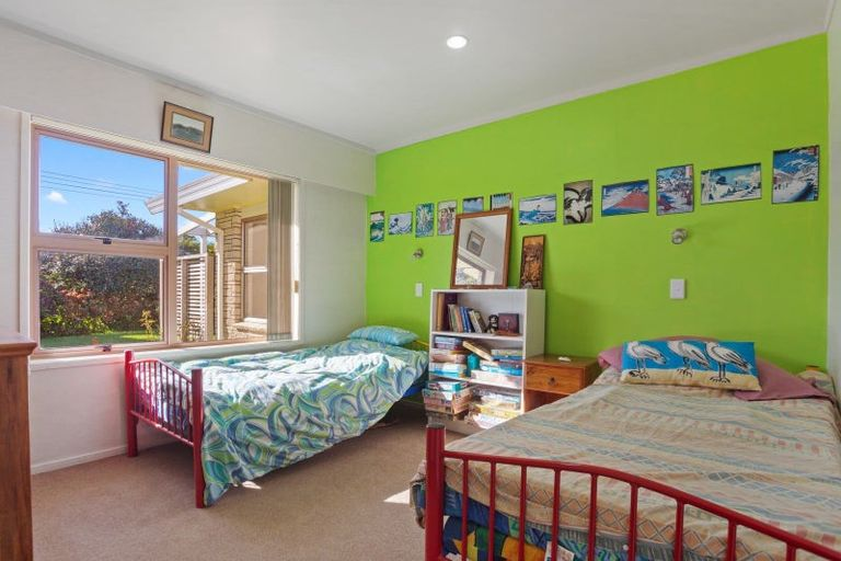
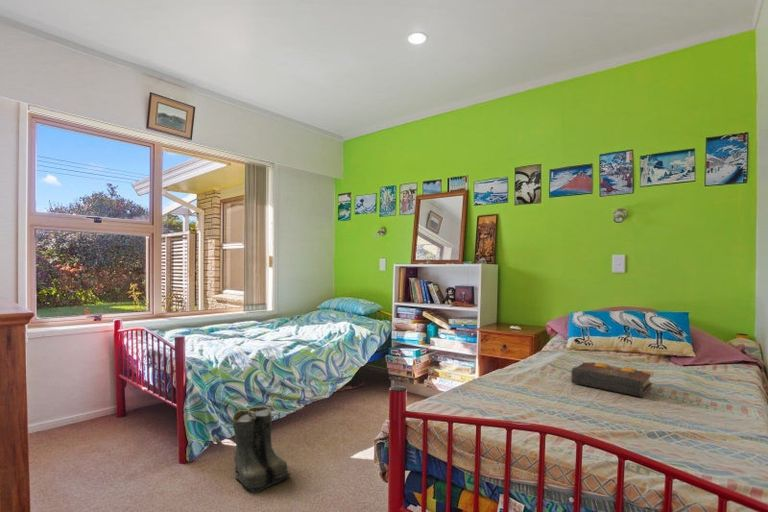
+ boots [230,405,293,493]
+ book [570,360,654,398]
